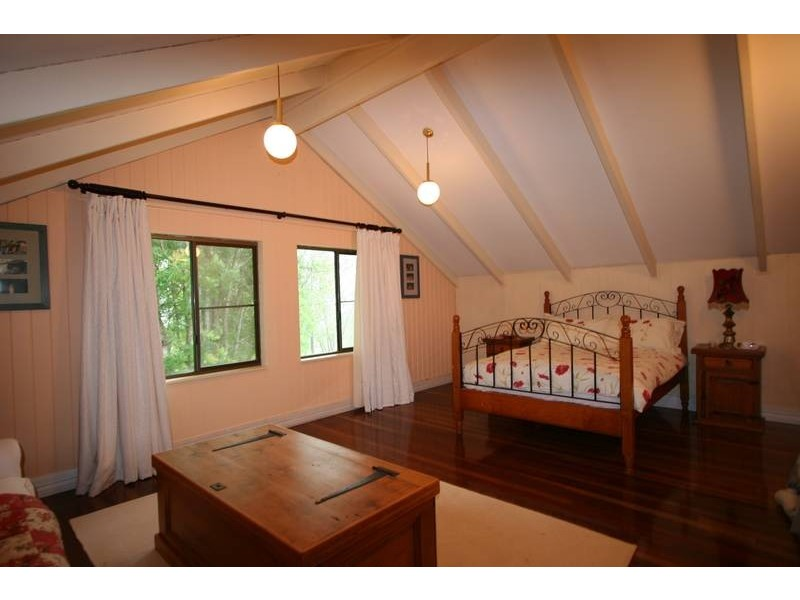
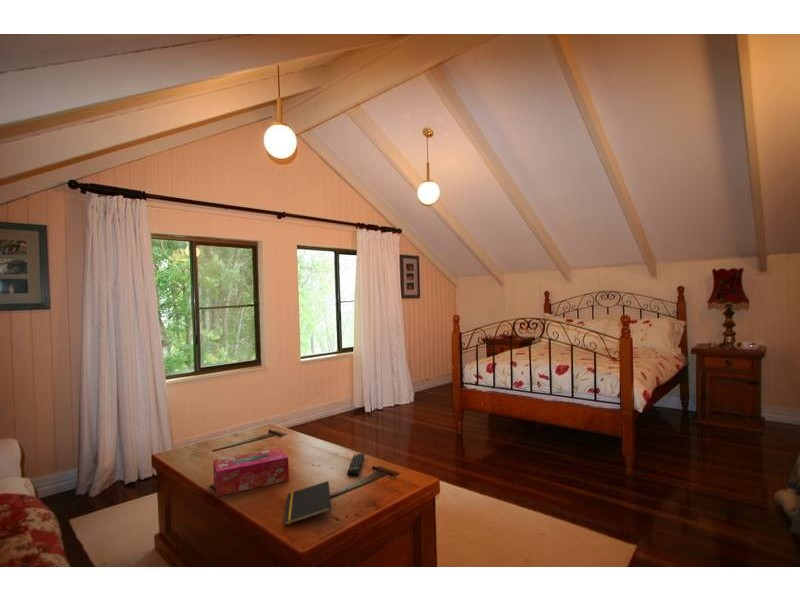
+ tissue box [212,447,290,497]
+ notepad [283,480,332,526]
+ remote control [346,453,366,477]
